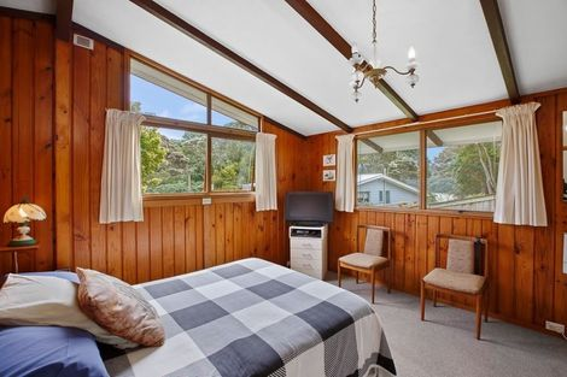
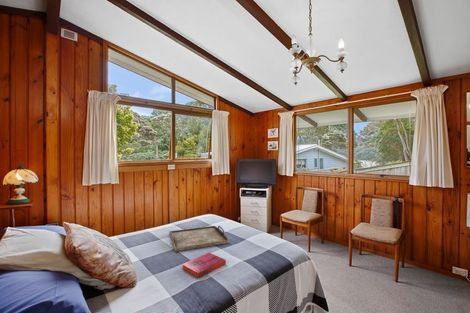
+ hardback book [181,252,227,279]
+ serving tray [168,225,230,252]
